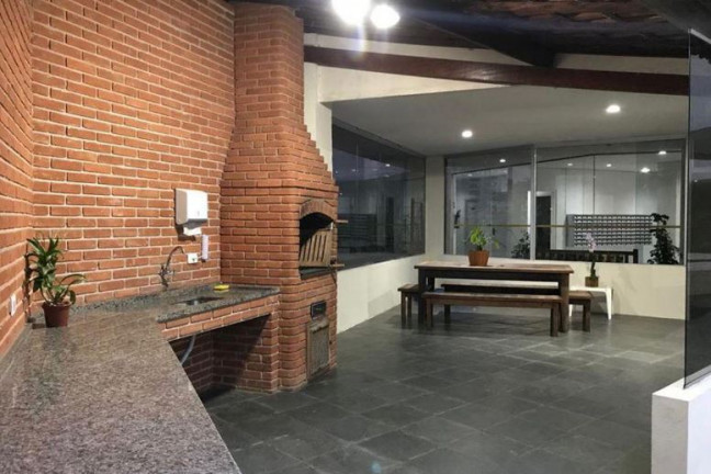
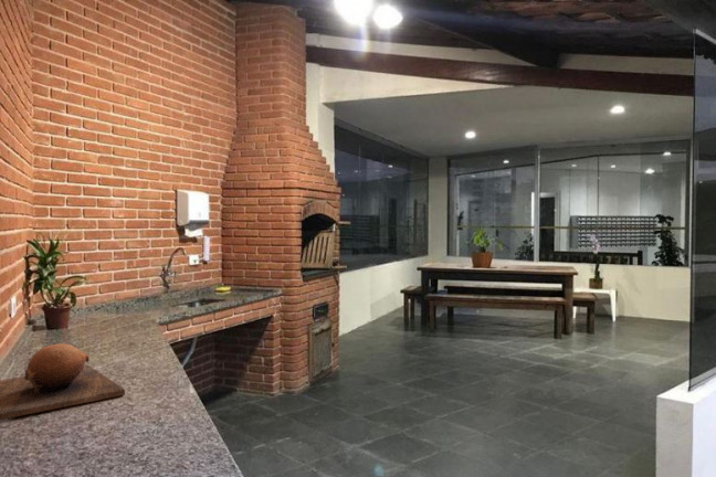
+ chopping board [0,342,126,421]
